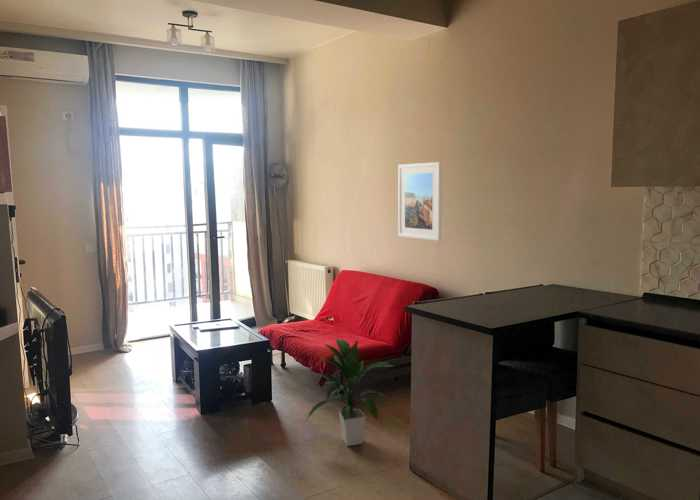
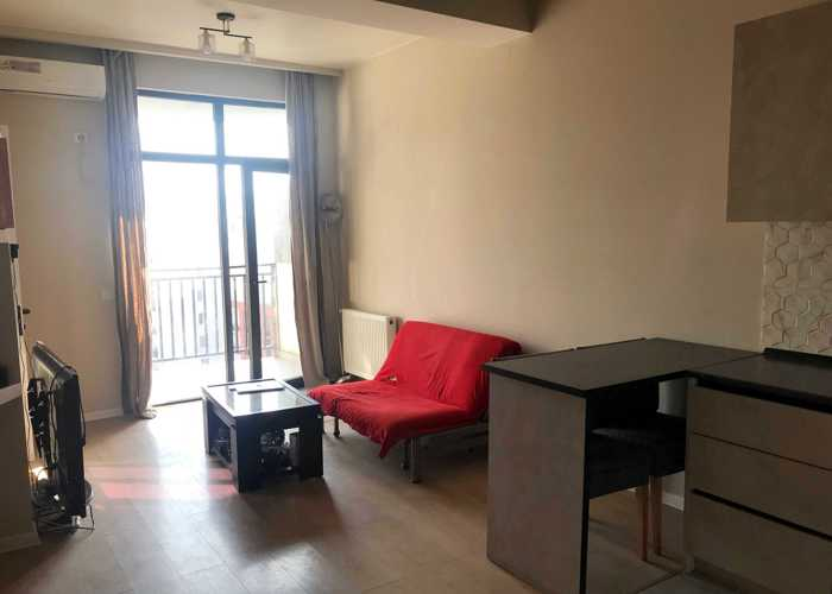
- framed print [397,161,443,242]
- indoor plant [304,337,393,447]
